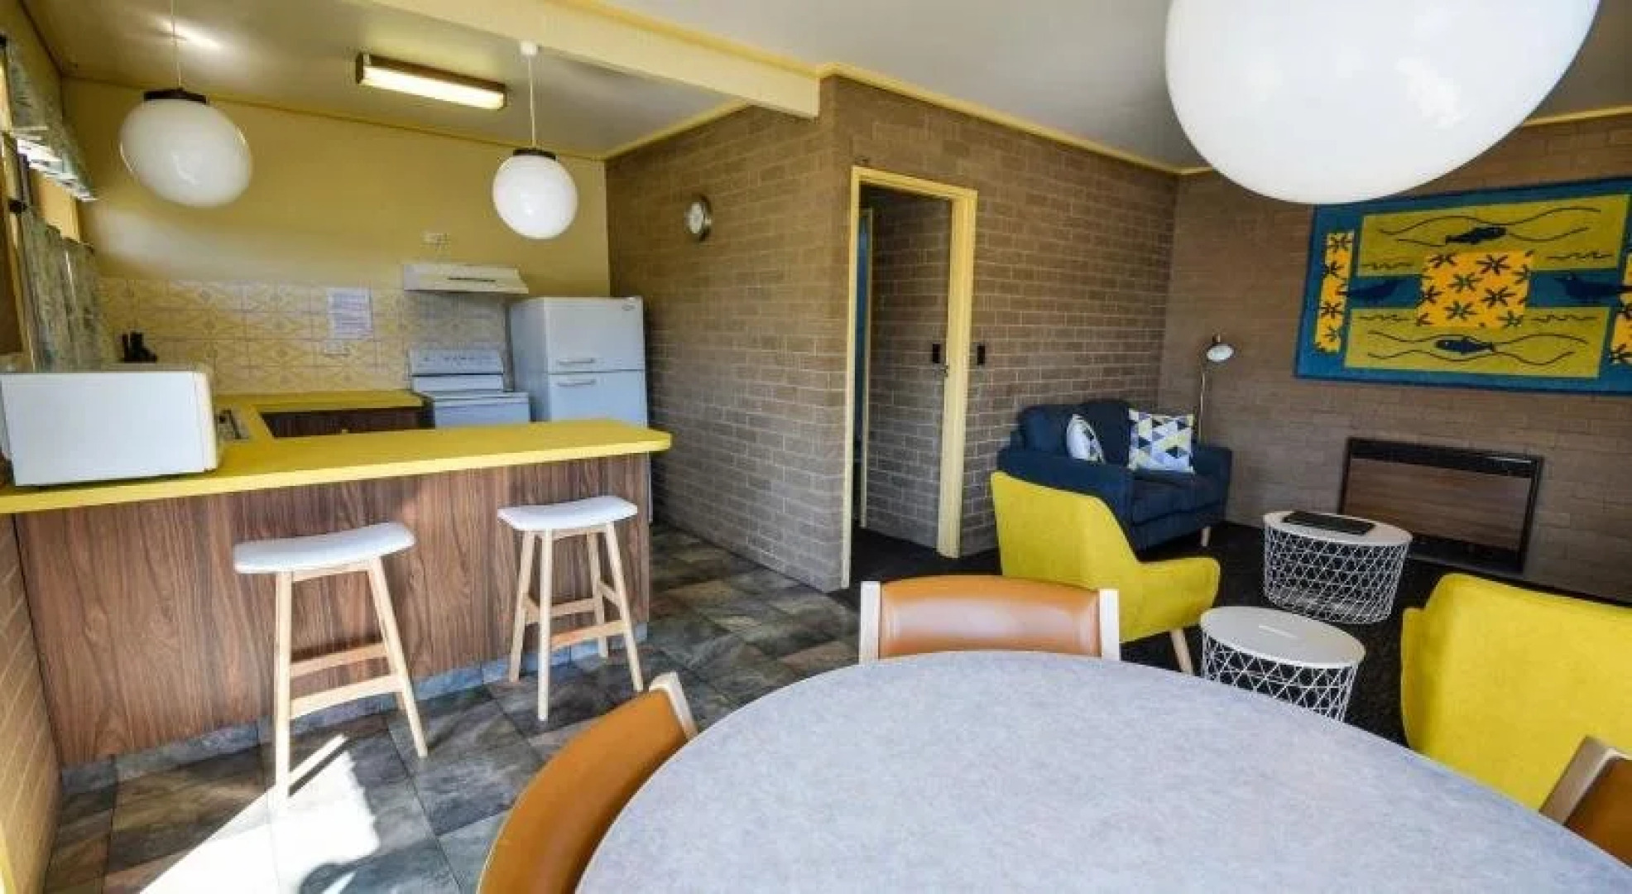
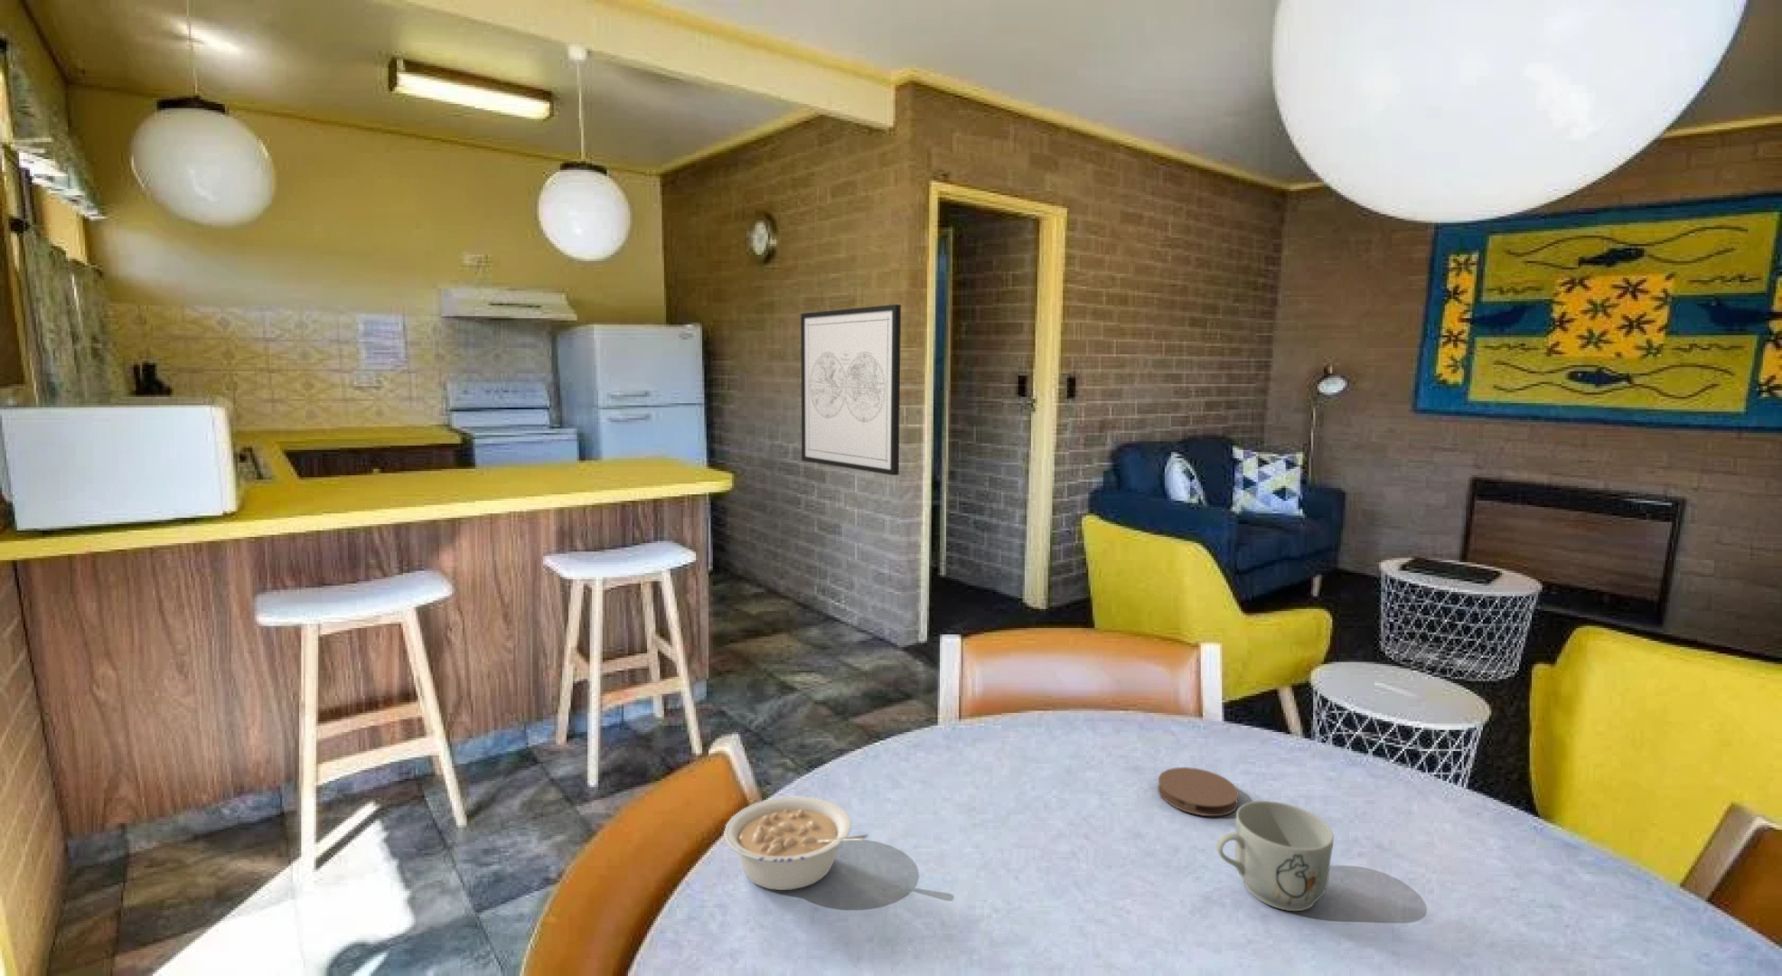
+ legume [723,796,869,891]
+ coaster [1157,767,1240,817]
+ mug [1215,799,1335,912]
+ wall art [800,304,902,476]
